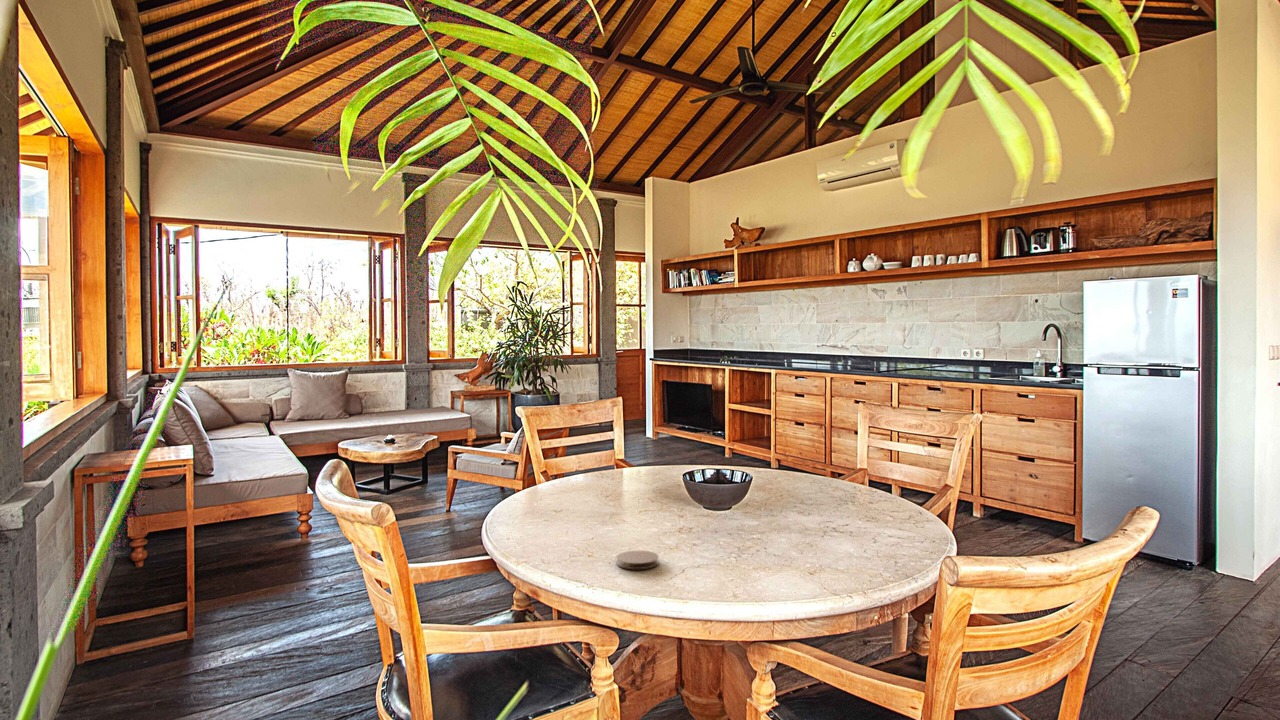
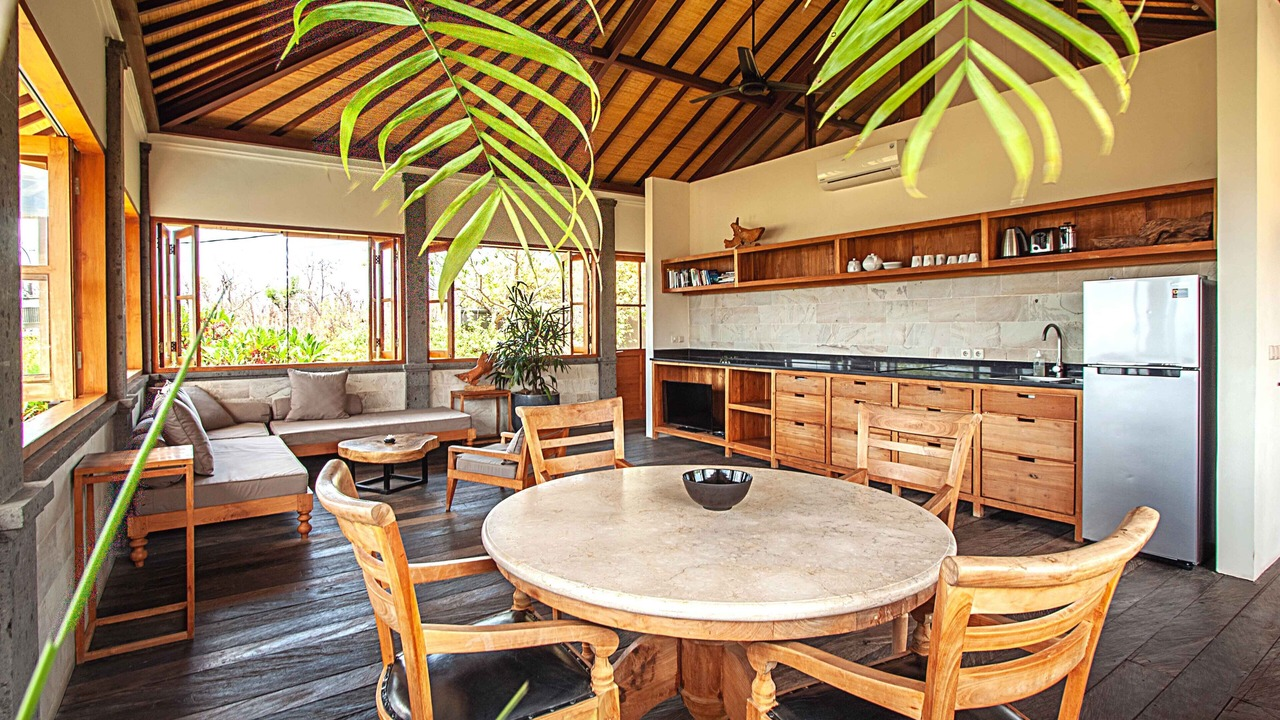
- coaster [615,550,660,570]
